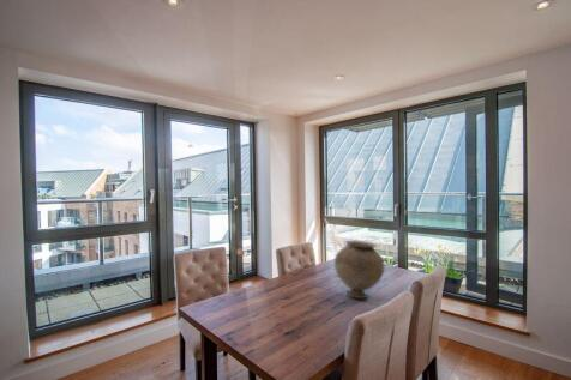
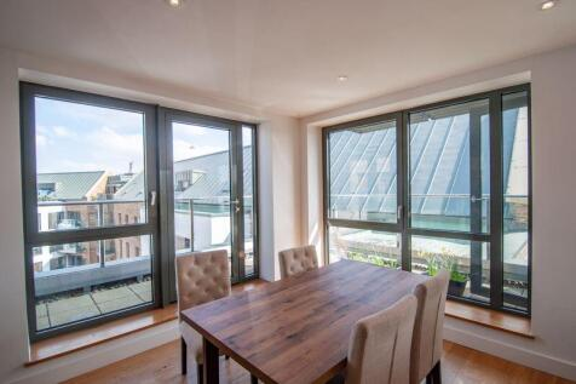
- vase [333,240,386,300]
